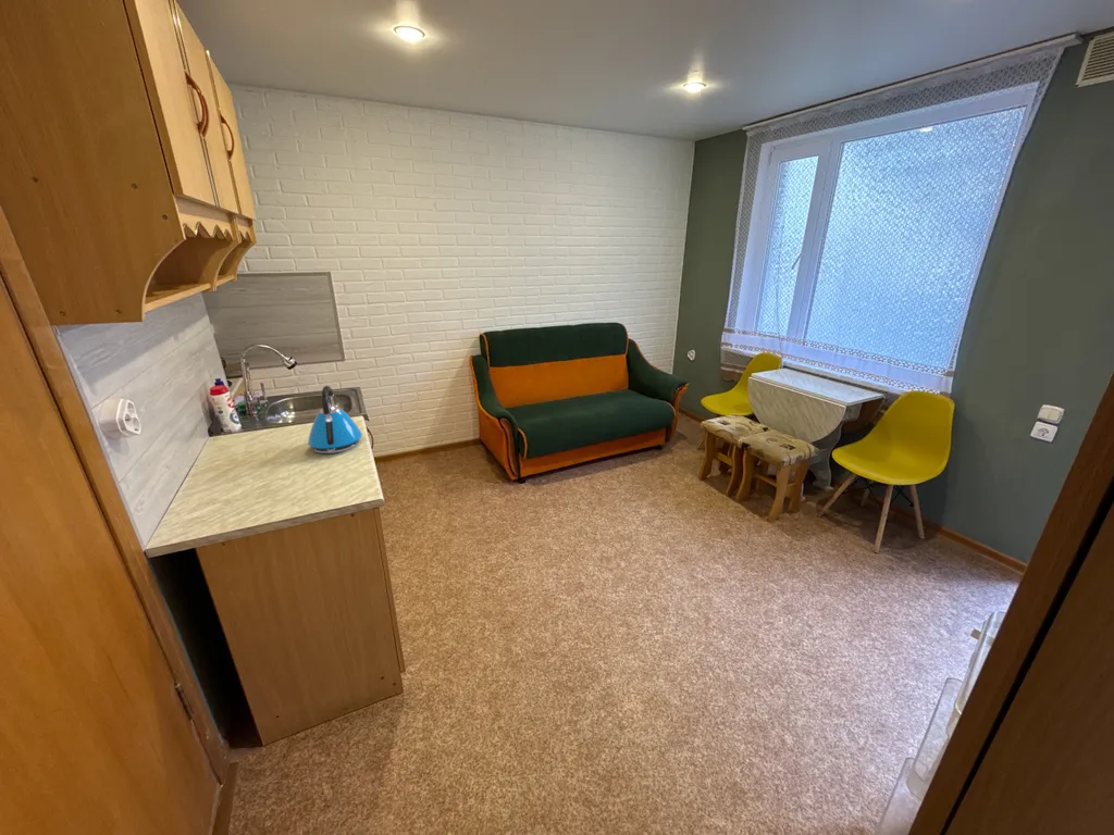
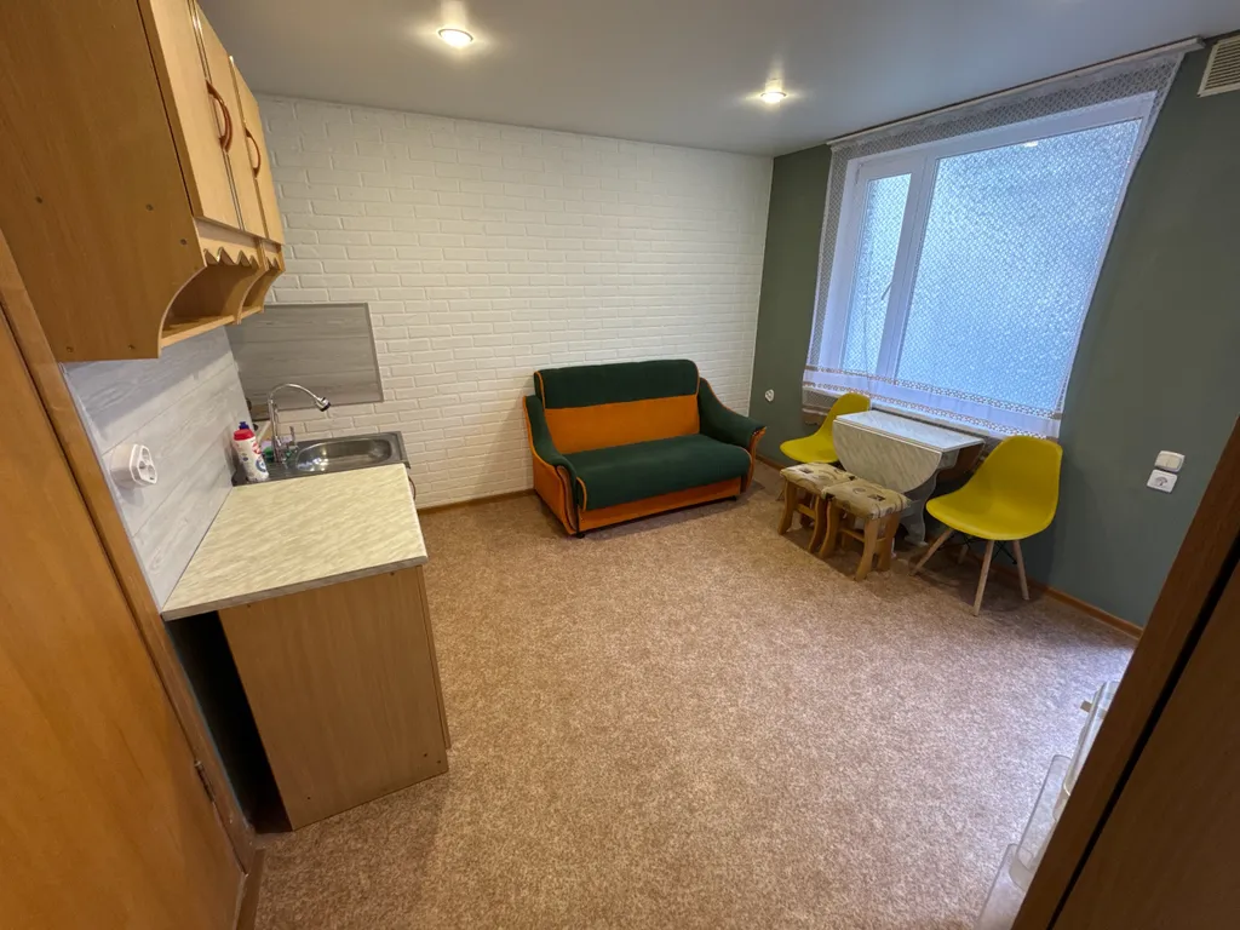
- kettle [307,385,363,454]
